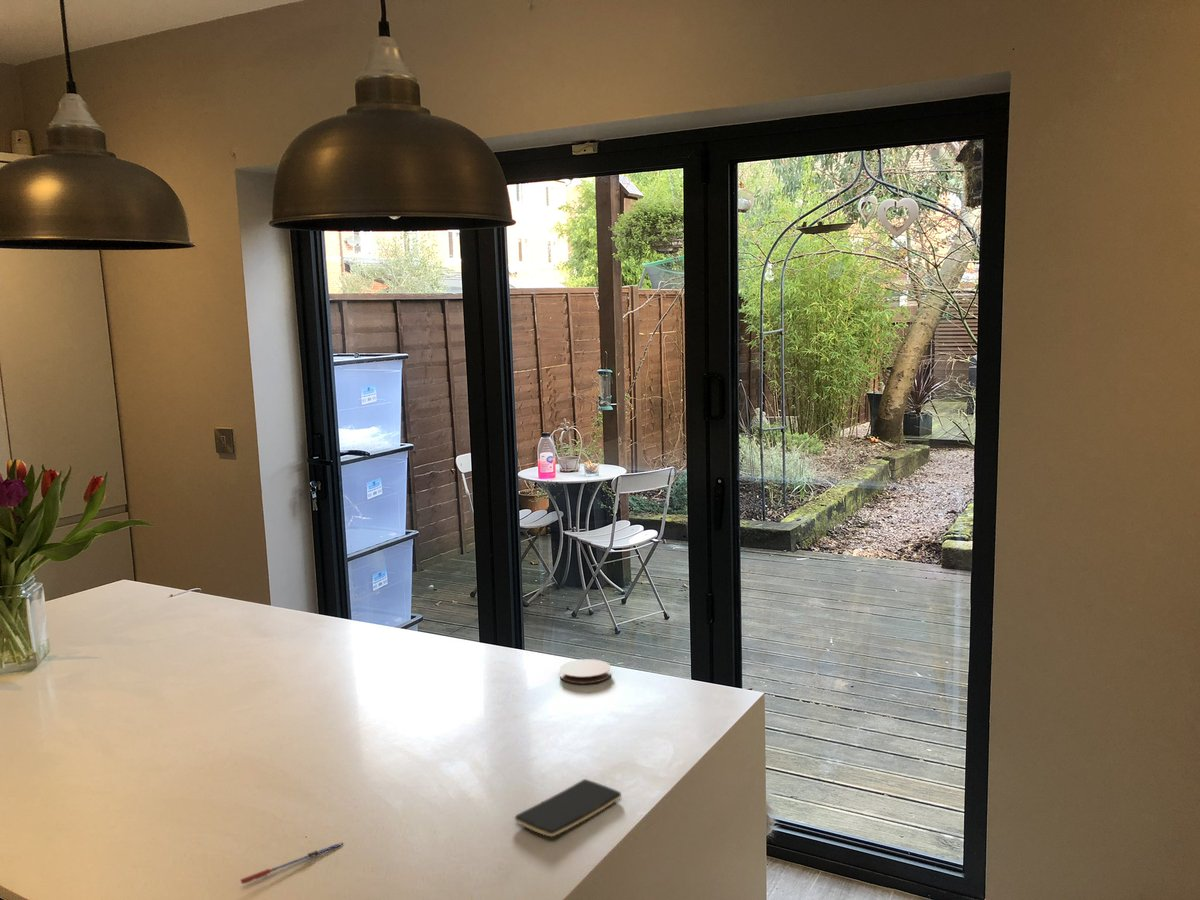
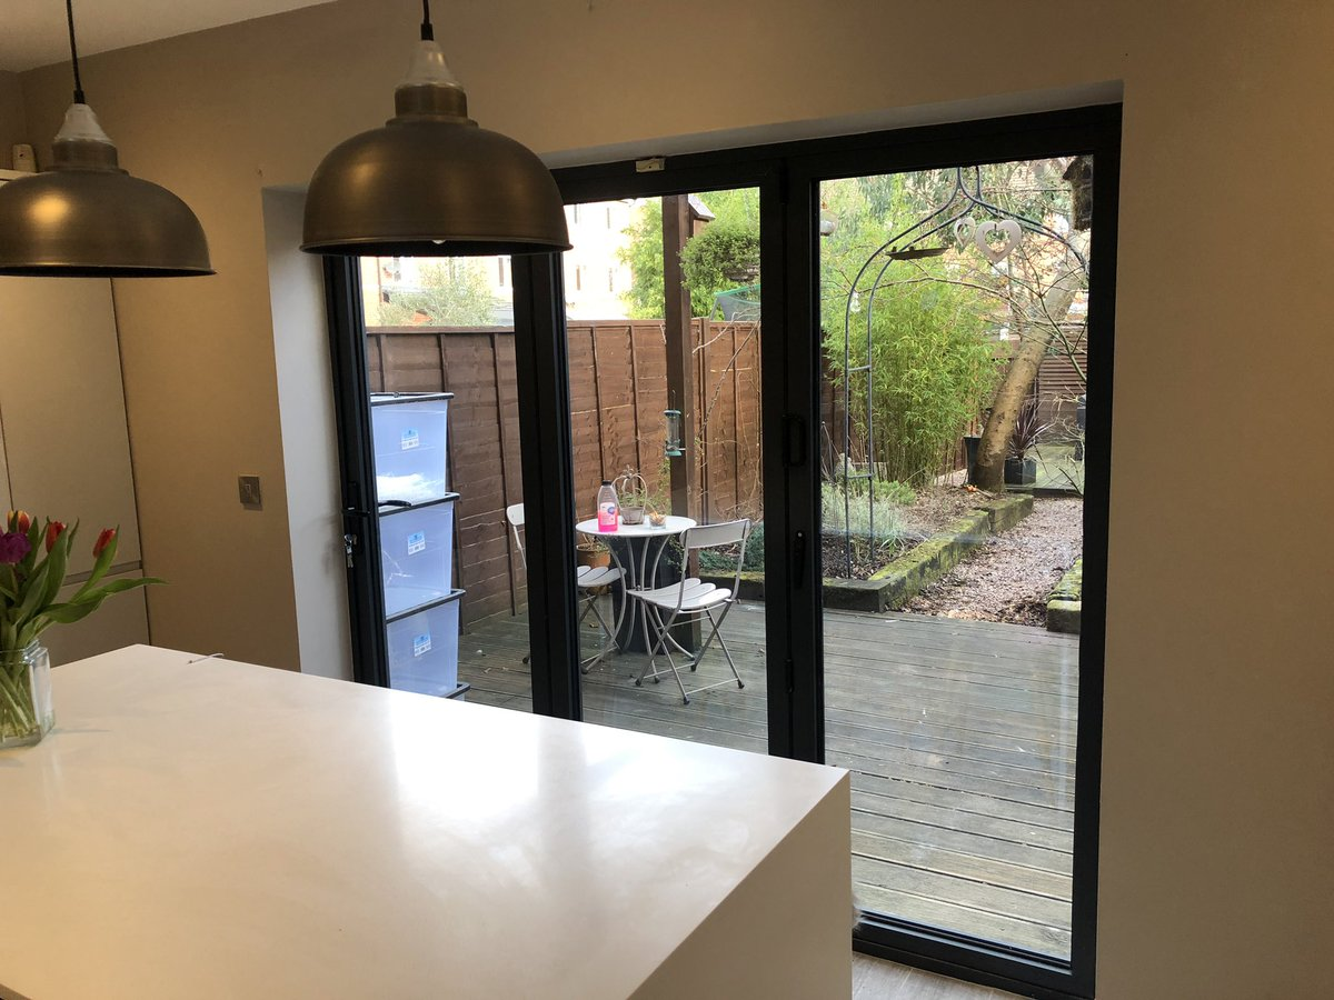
- pen [239,841,344,885]
- coaster [559,658,612,684]
- smartphone [514,778,622,837]
